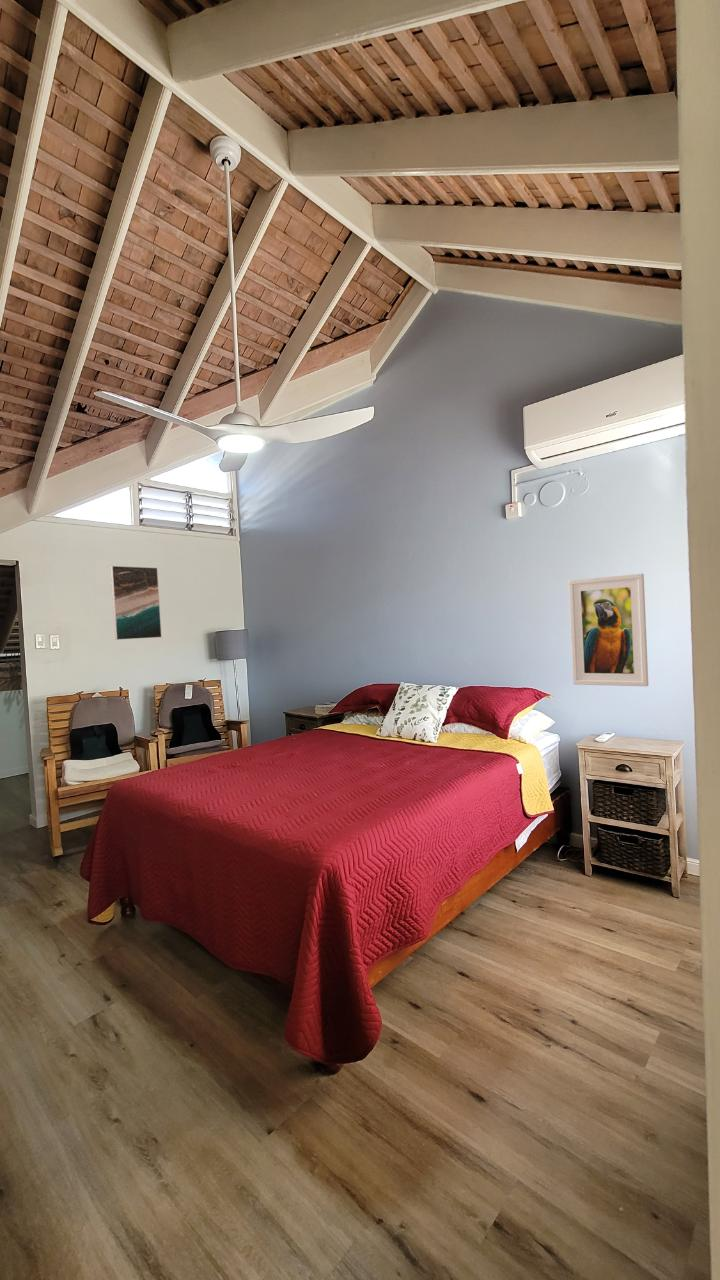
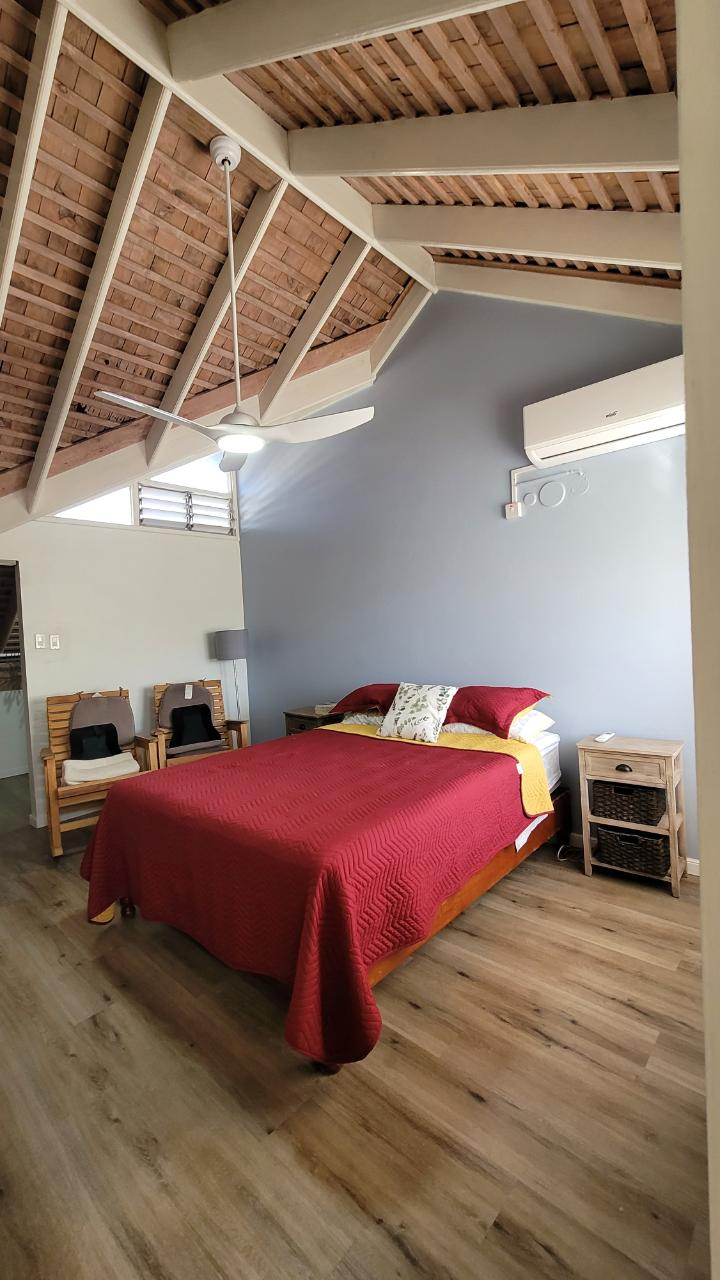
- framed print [109,565,163,641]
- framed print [568,573,649,687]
